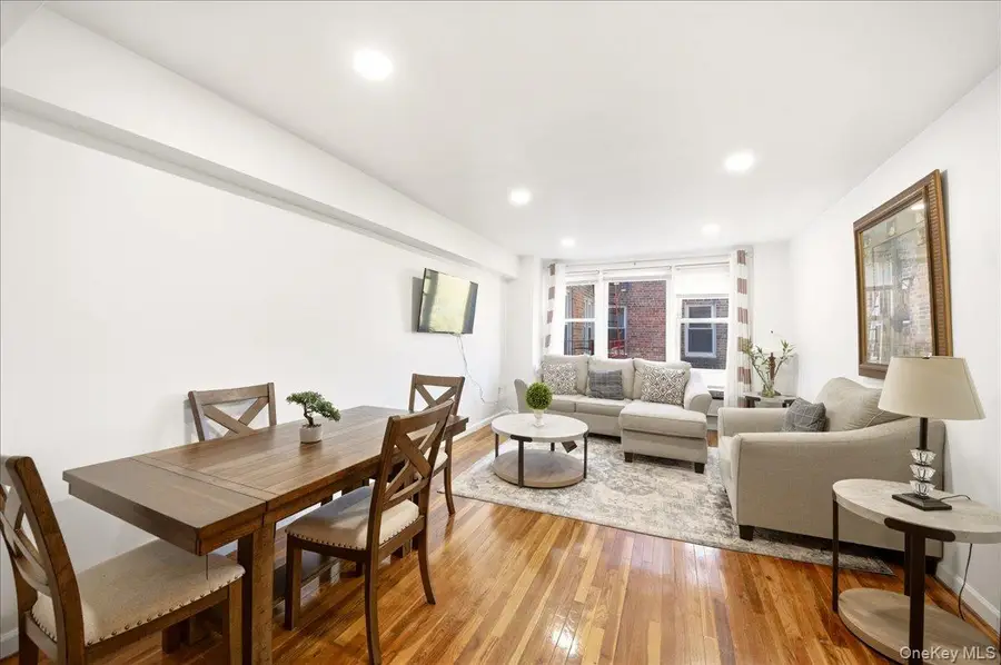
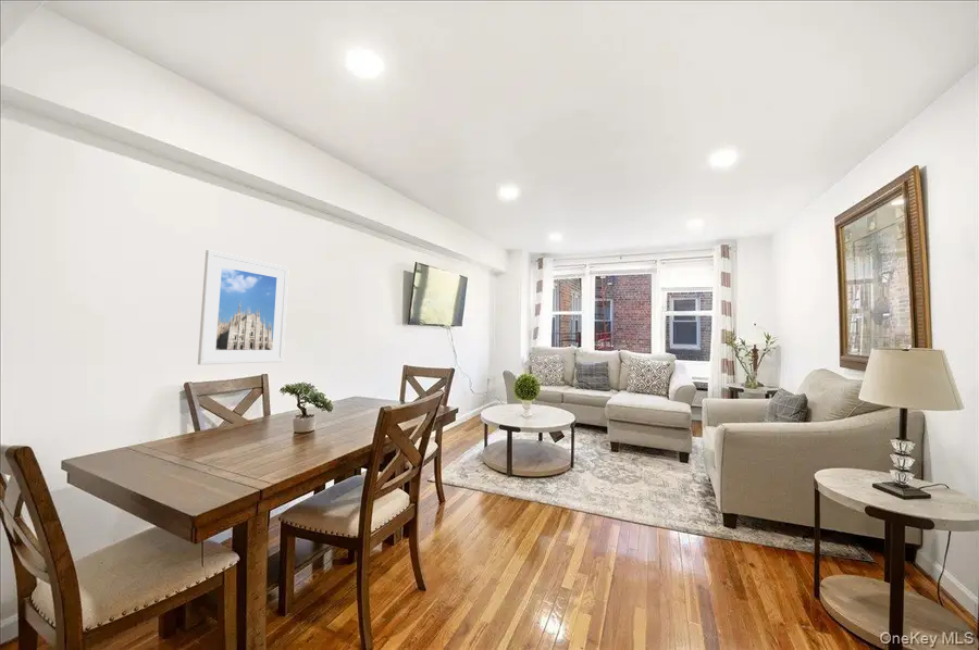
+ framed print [197,249,290,366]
